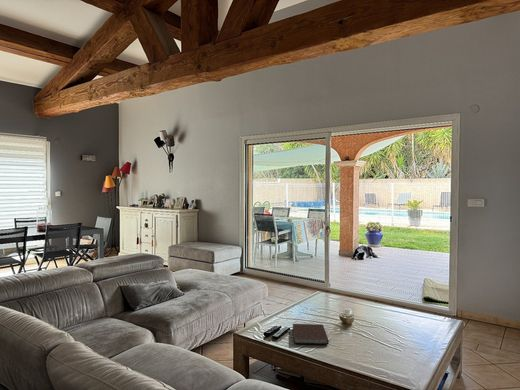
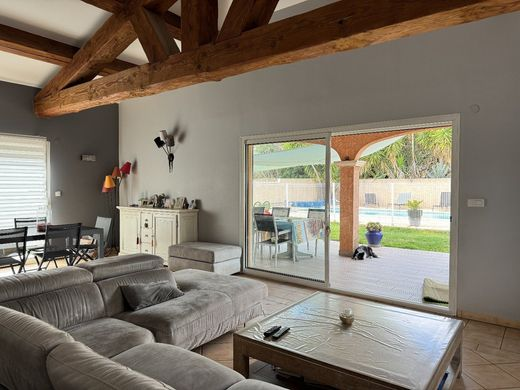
- notebook [292,323,330,346]
